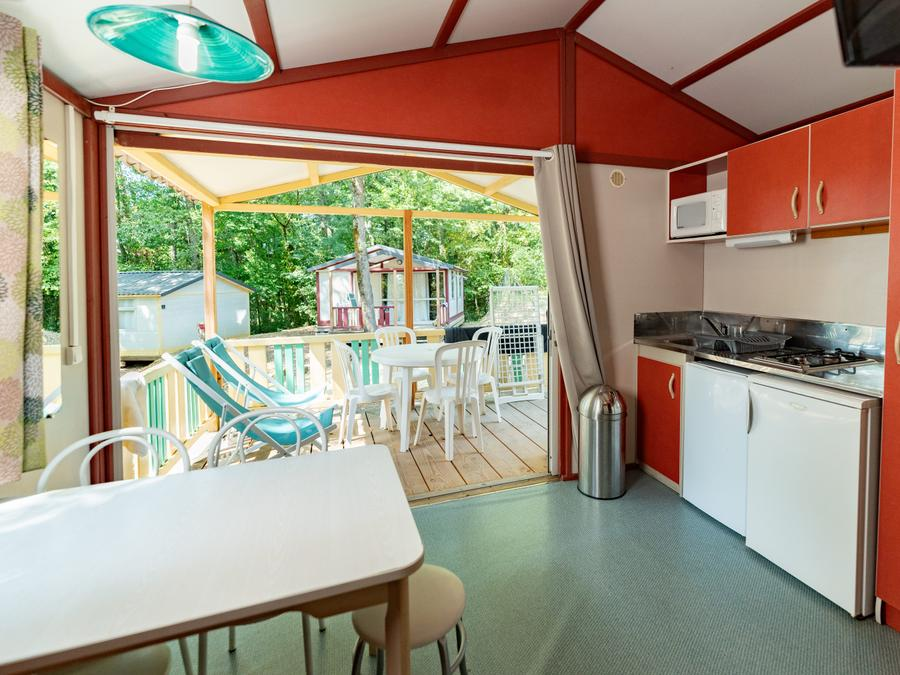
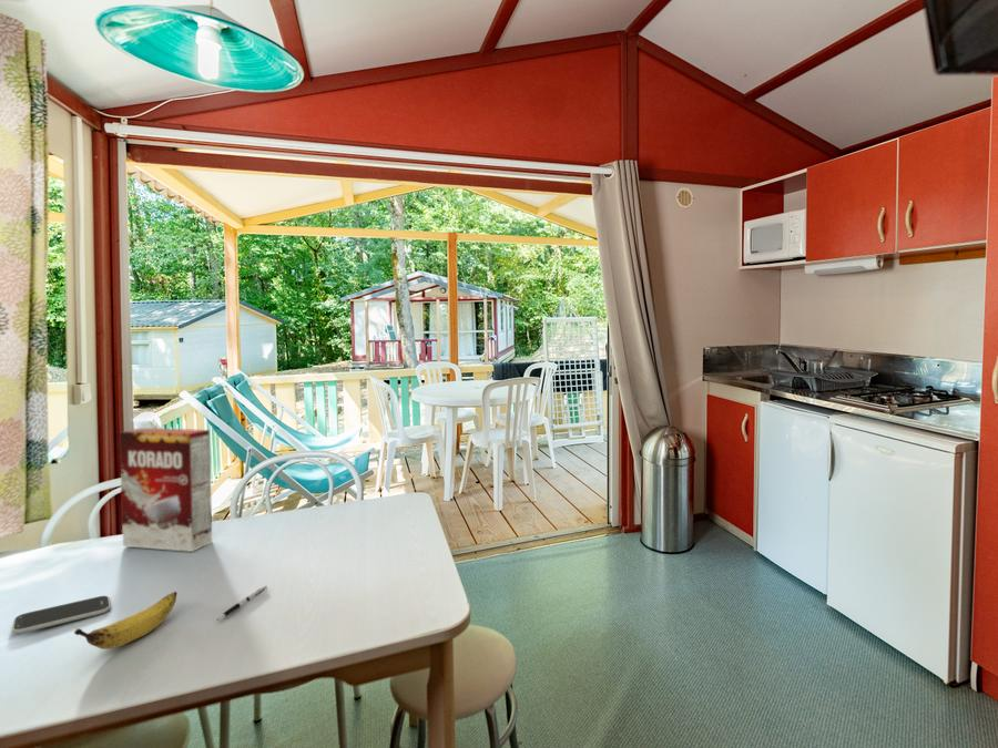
+ smartphone [11,595,112,635]
+ cereal box [119,427,213,553]
+ banana [73,591,179,650]
+ pen [215,584,268,622]
